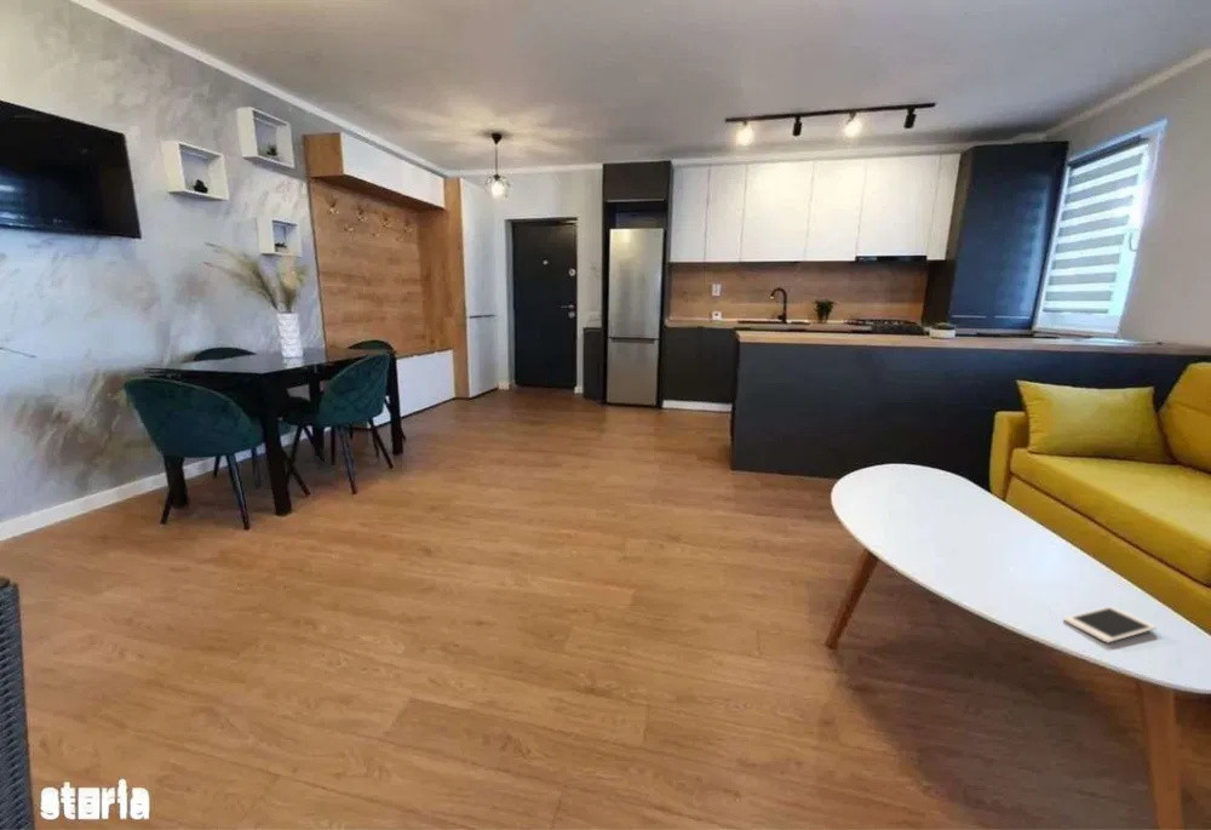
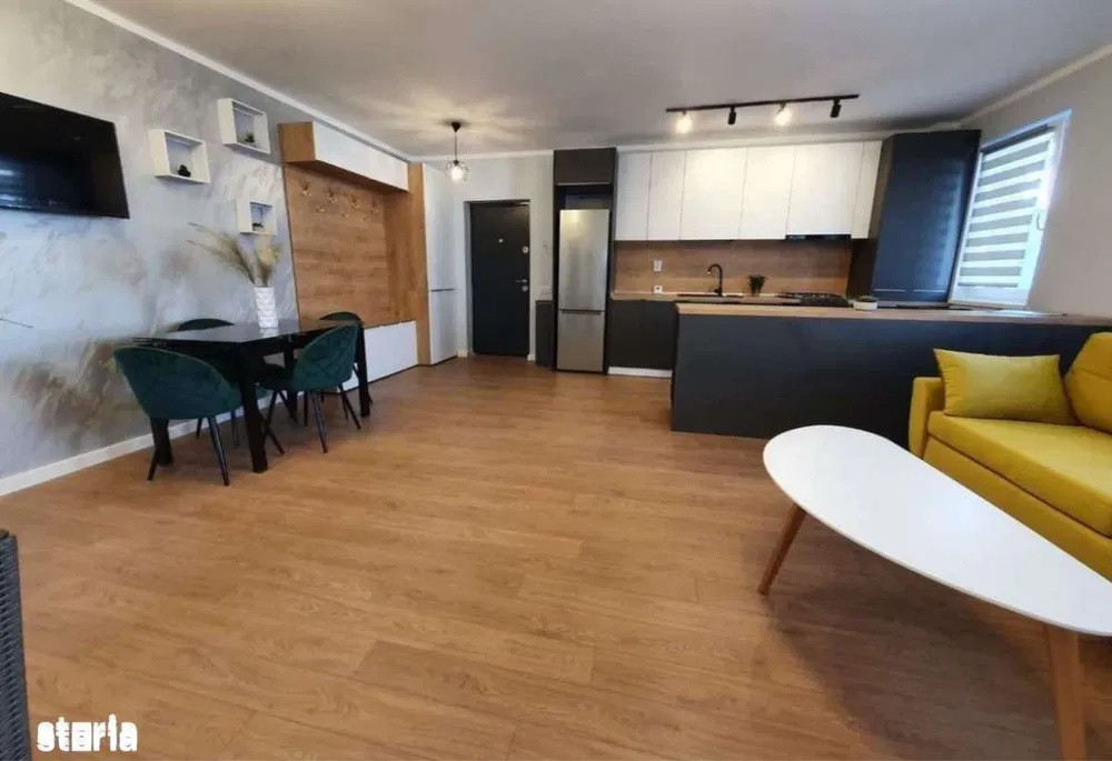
- cell phone [1062,605,1158,645]
